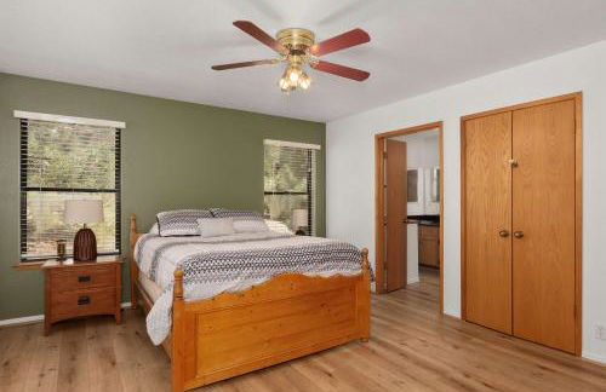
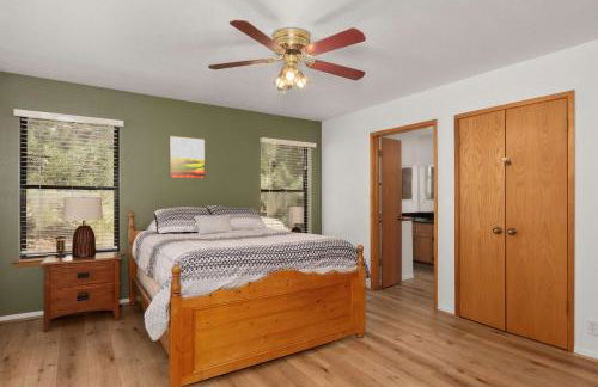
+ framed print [169,135,207,180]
